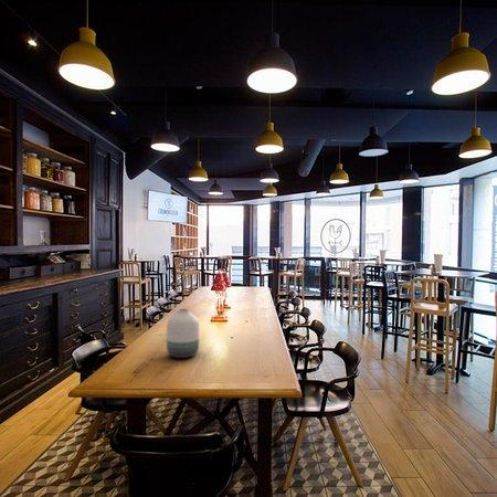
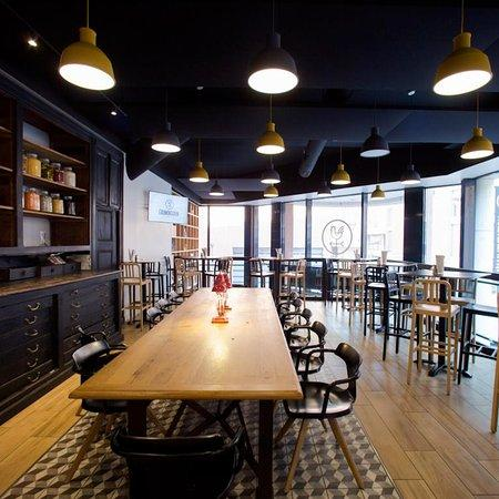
- vase [166,308,200,359]
